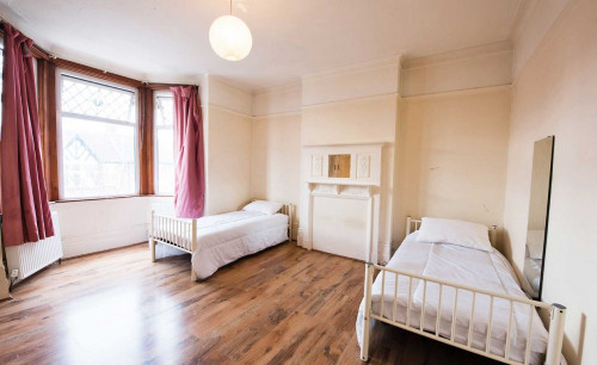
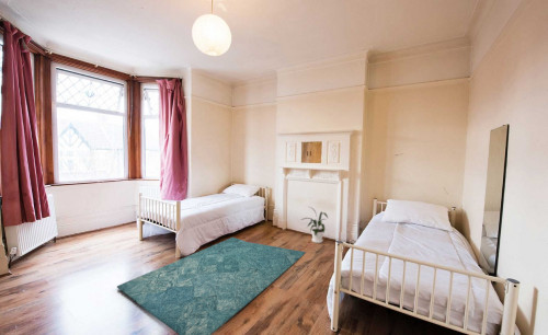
+ house plant [300,206,329,244]
+ rug [116,236,307,335]
